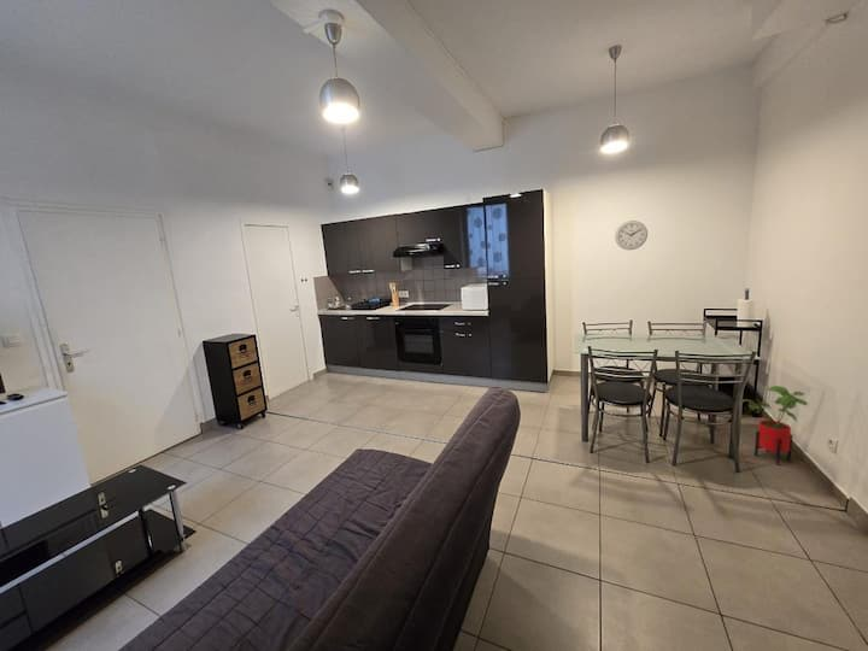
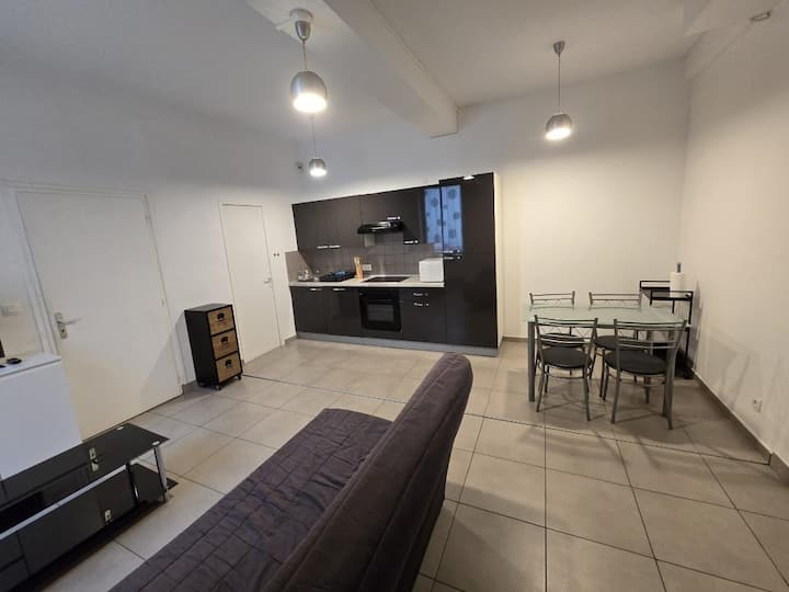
- wall clock [614,219,649,251]
- house plant [741,385,809,465]
